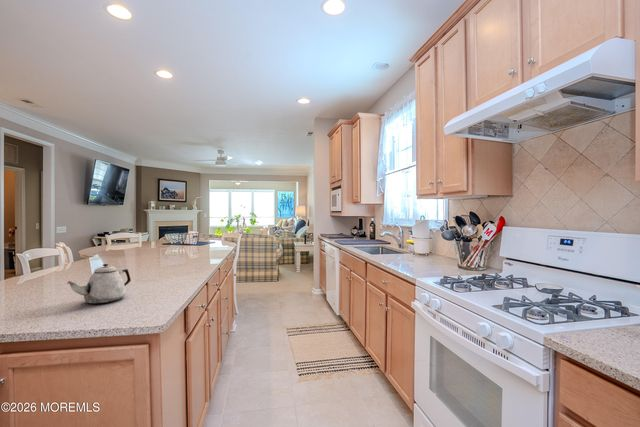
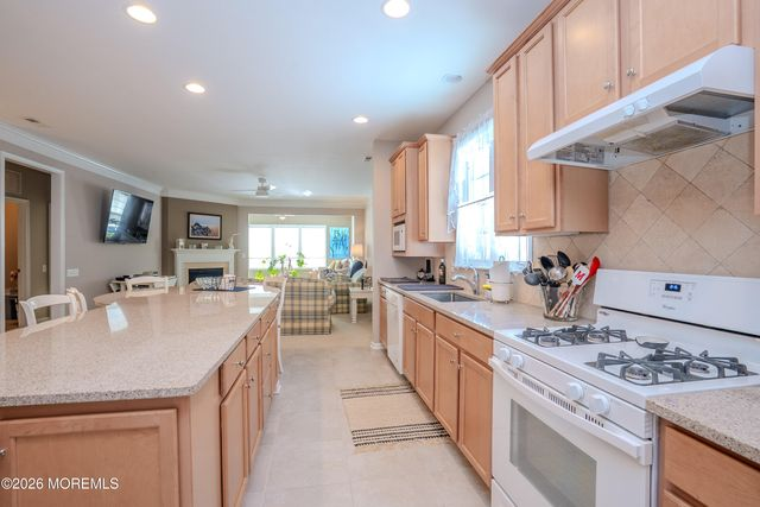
- teapot [67,263,132,305]
